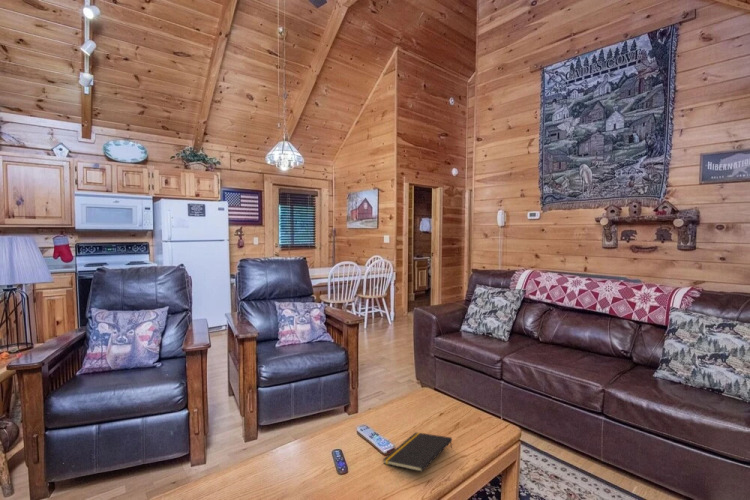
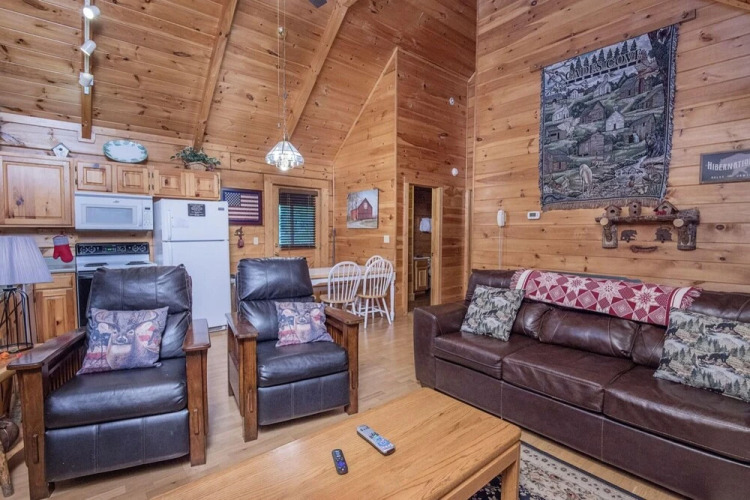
- notepad [382,431,453,473]
